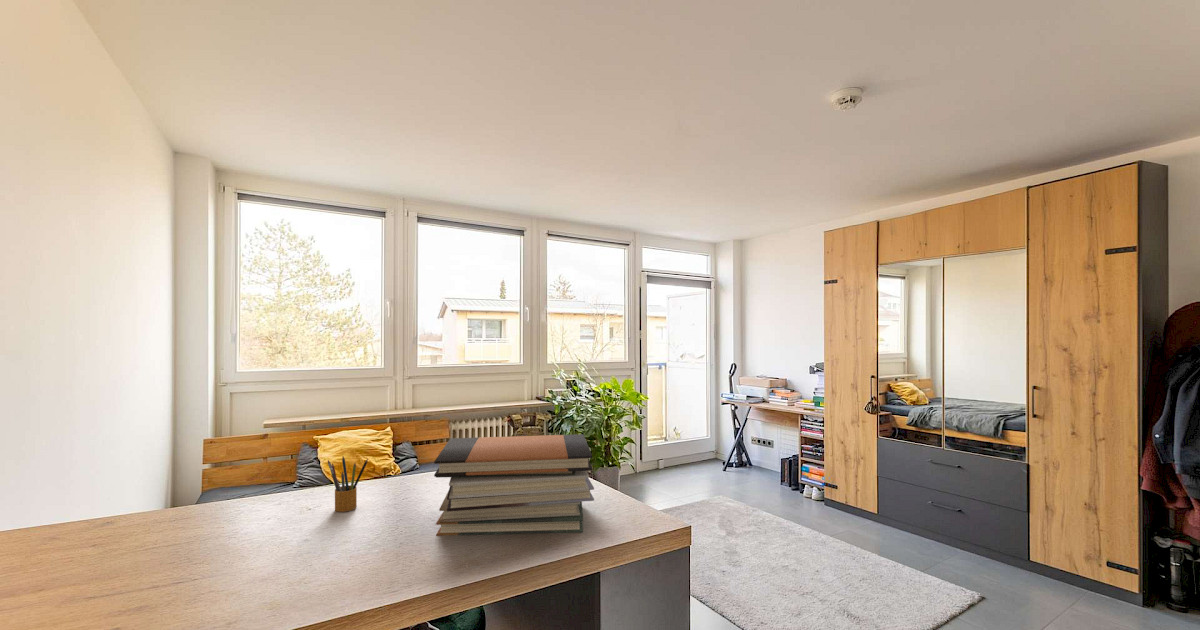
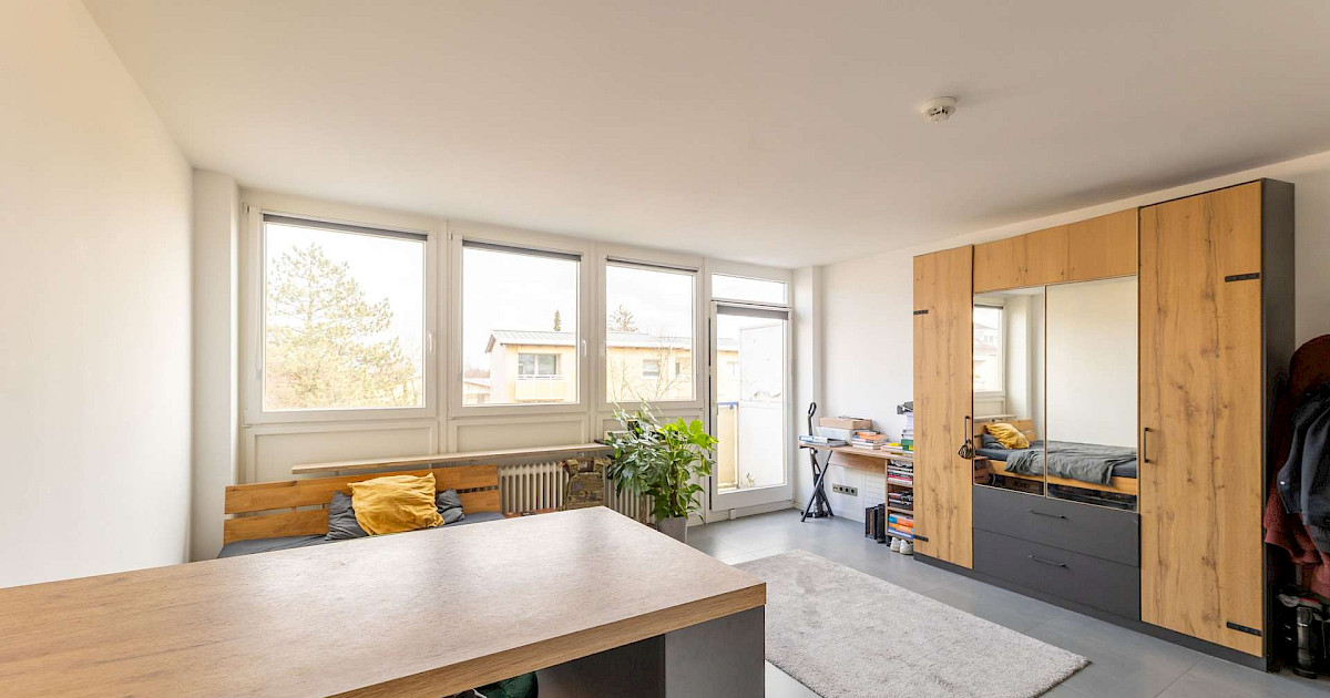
- book stack [433,433,595,537]
- pencil box [327,455,369,513]
